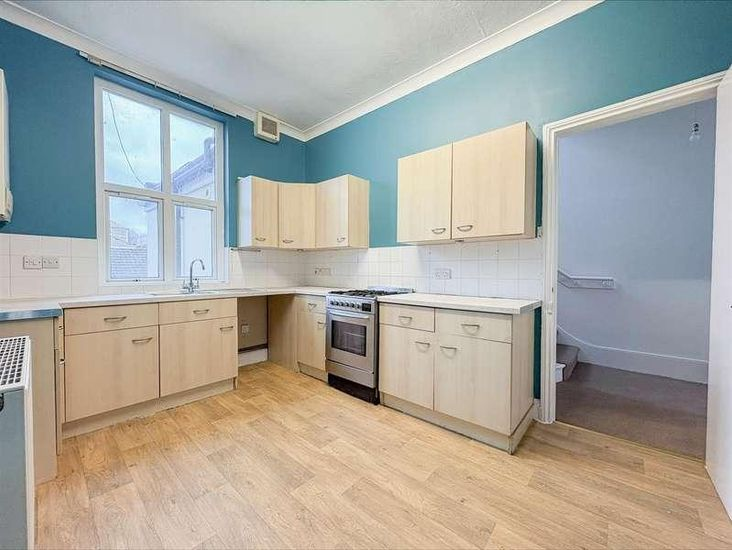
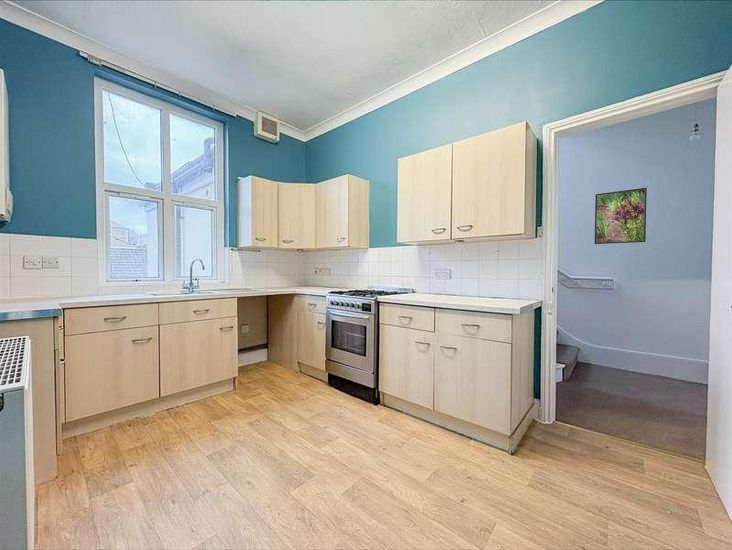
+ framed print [593,187,648,245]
